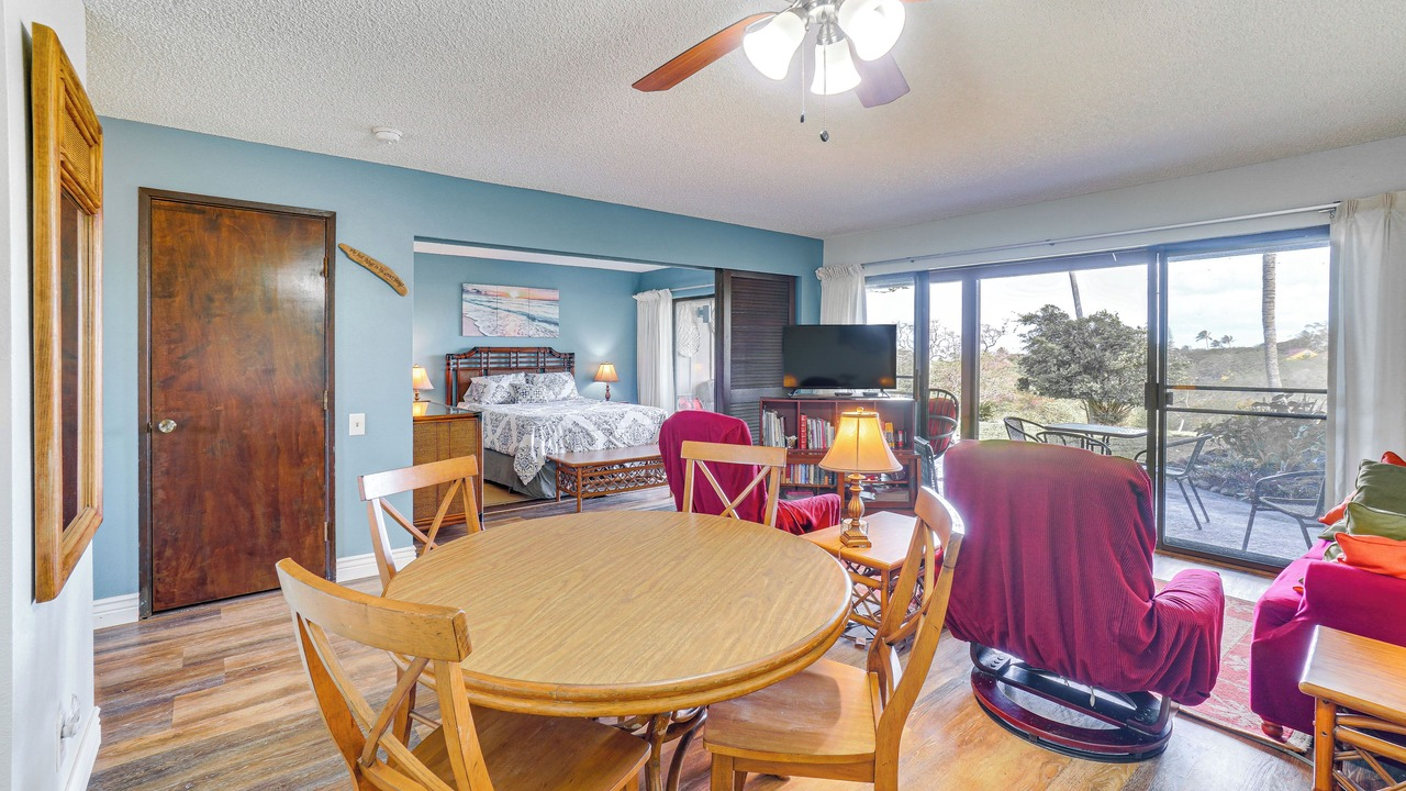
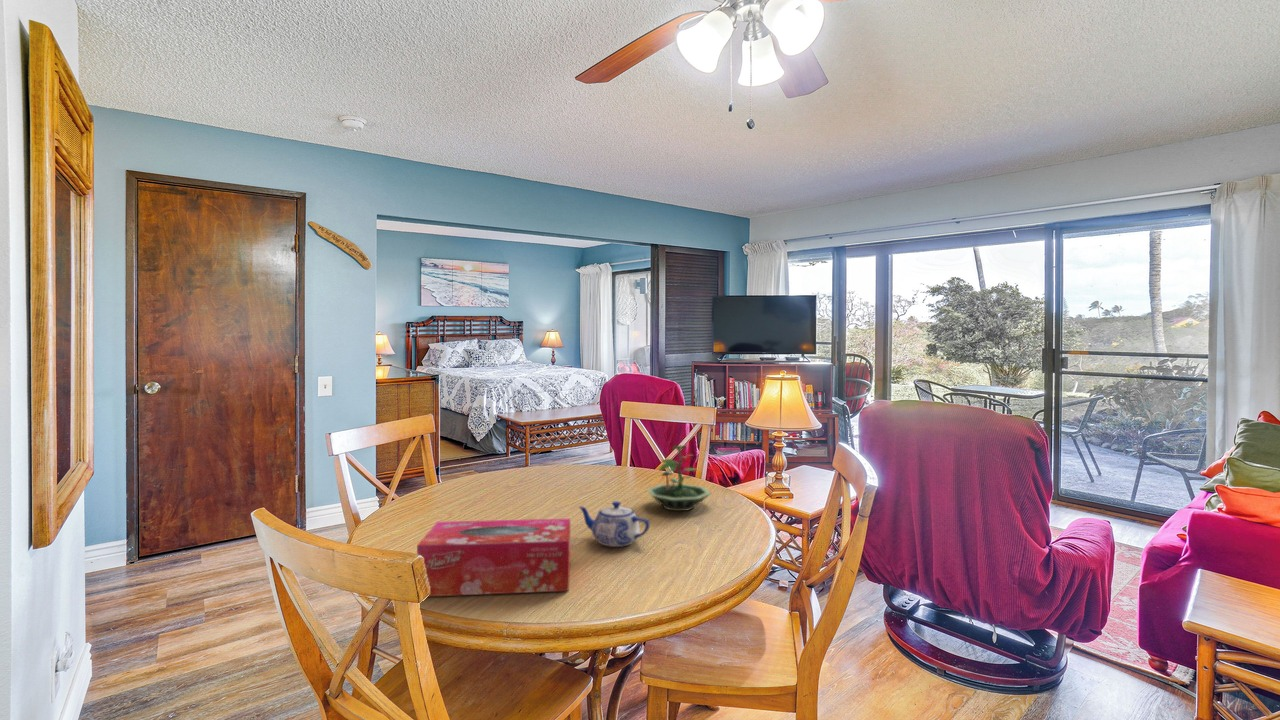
+ terrarium [645,443,712,512]
+ tissue box [416,518,571,597]
+ teapot [577,500,651,548]
